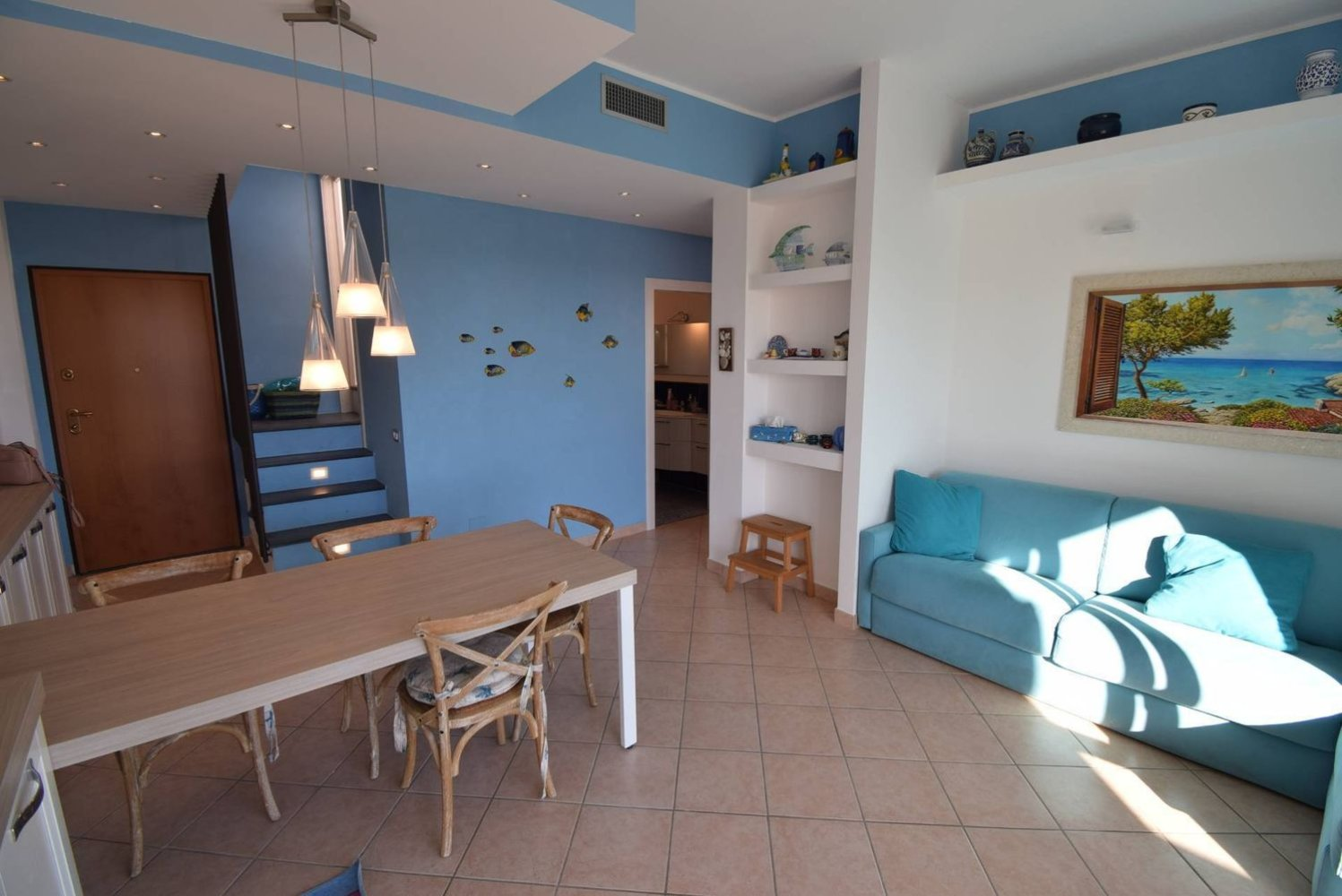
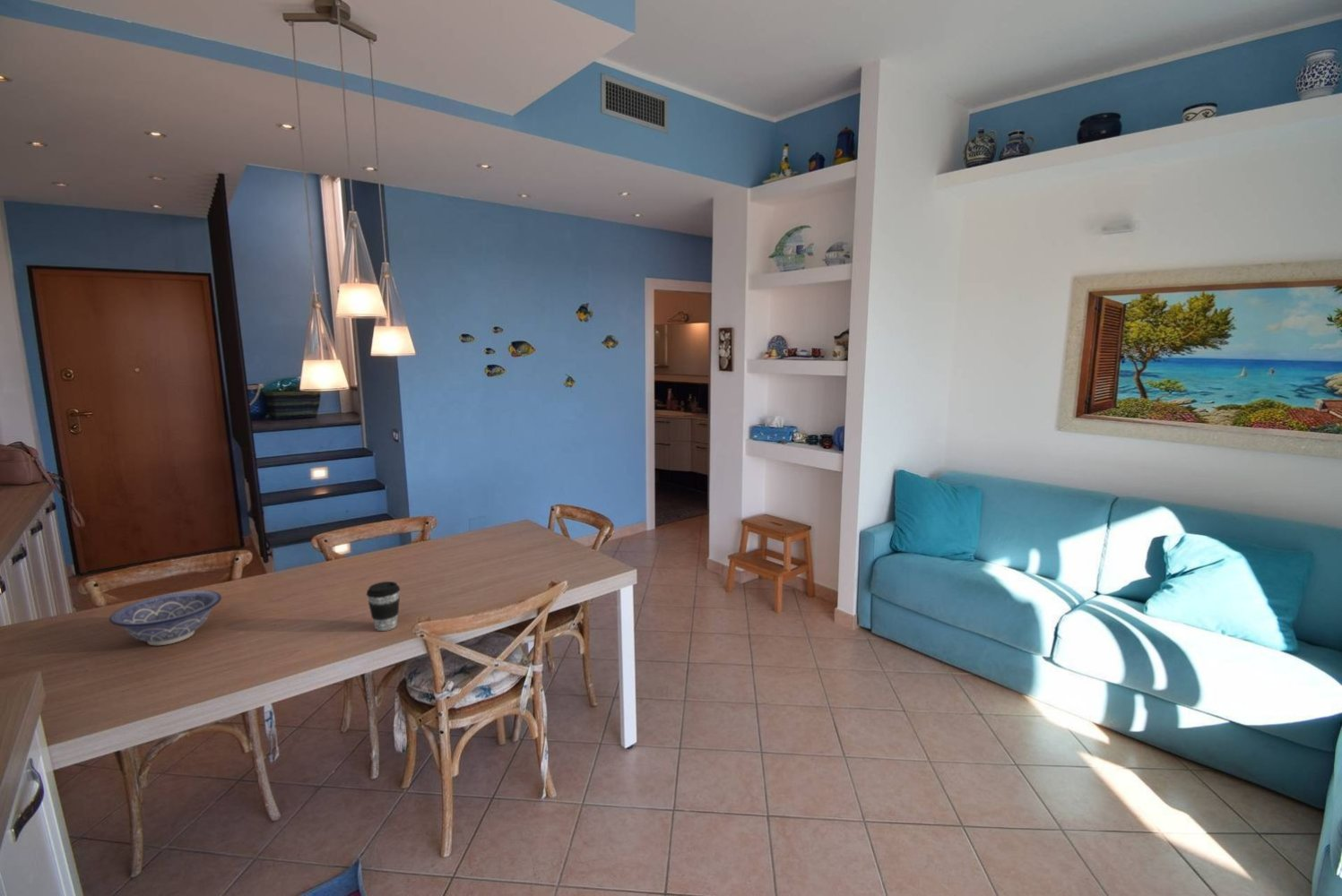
+ coffee cup [366,581,401,632]
+ decorative bowl [108,590,222,646]
